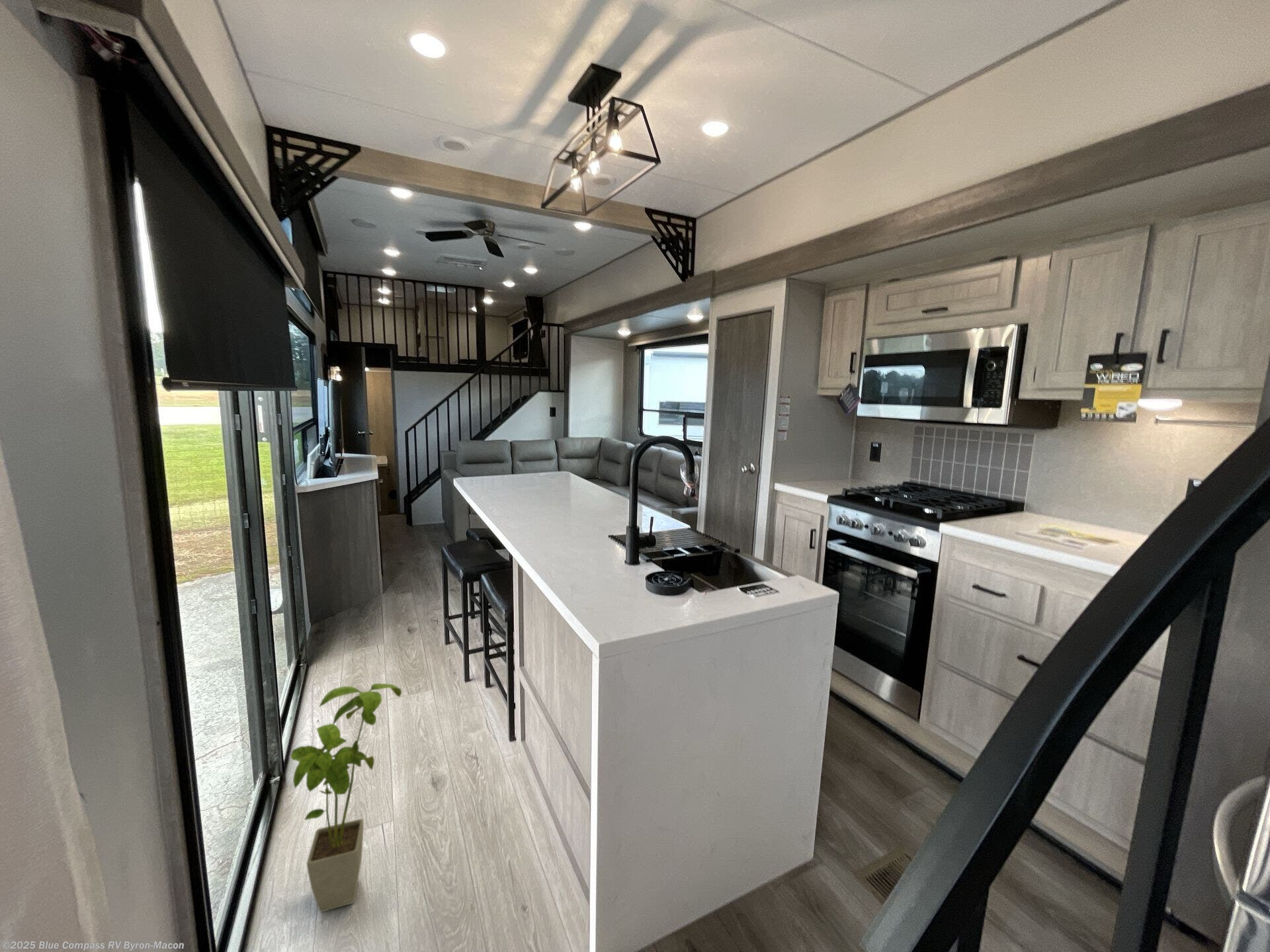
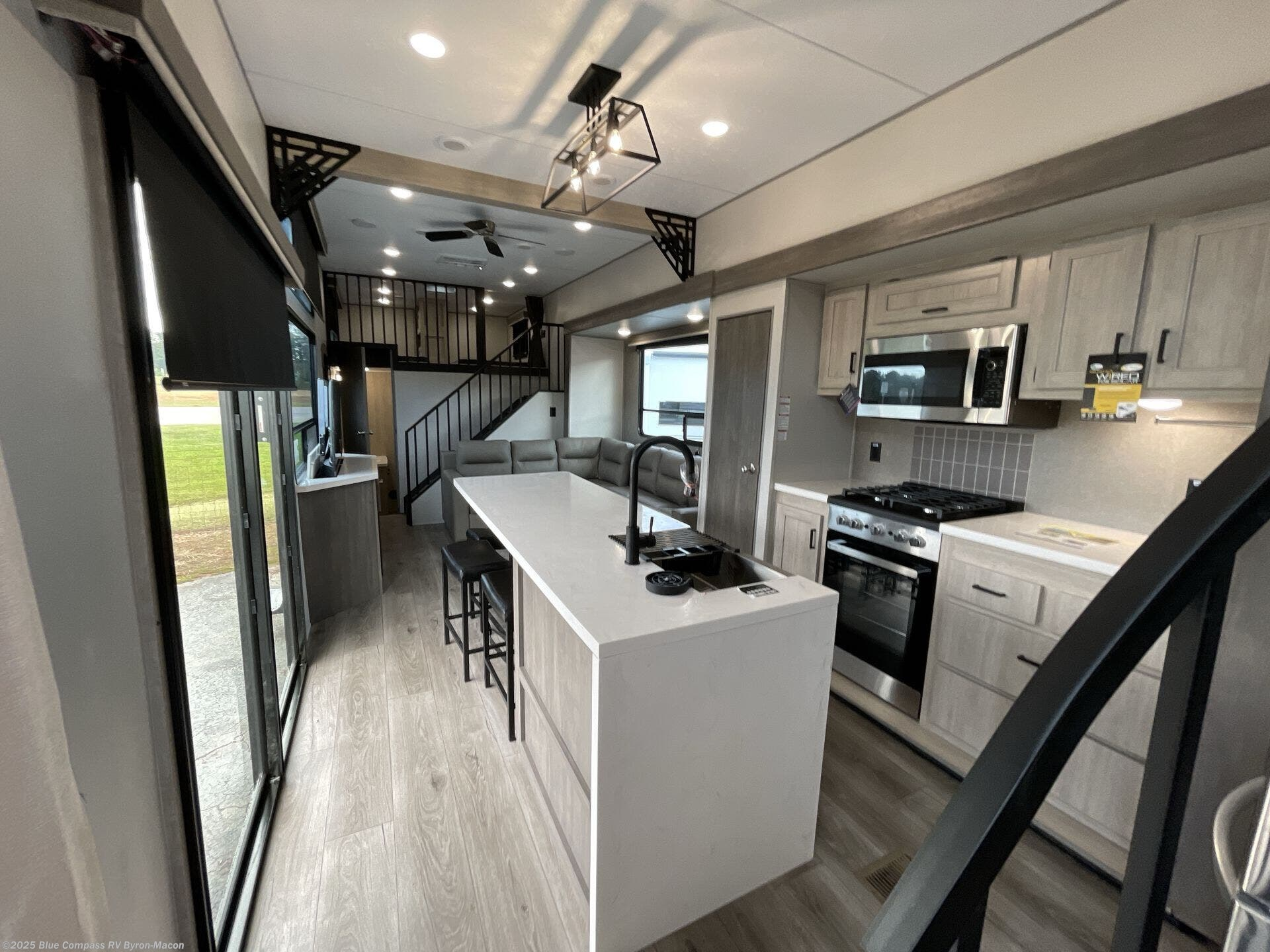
- house plant [290,683,402,913]
